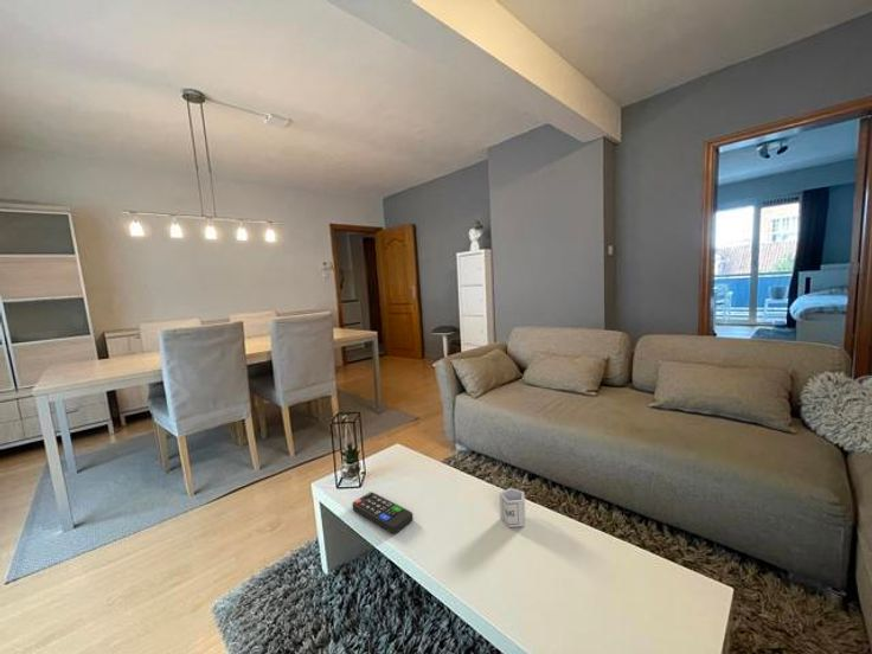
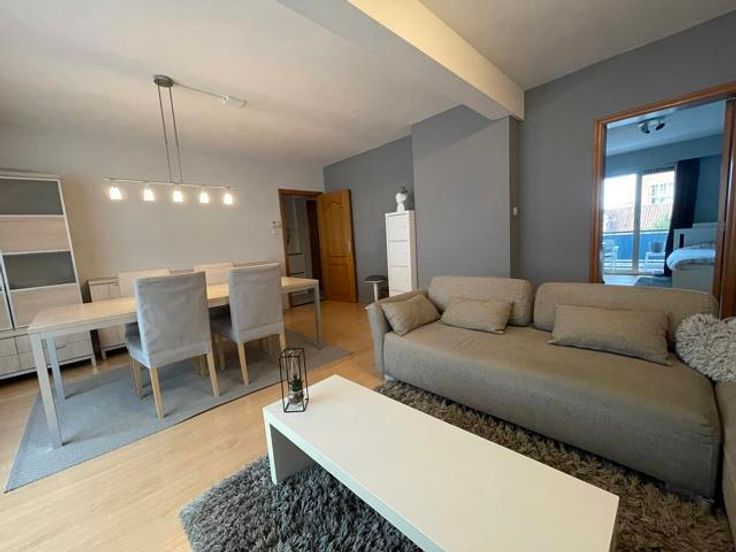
- cup [499,487,526,528]
- remote control [352,490,415,534]
